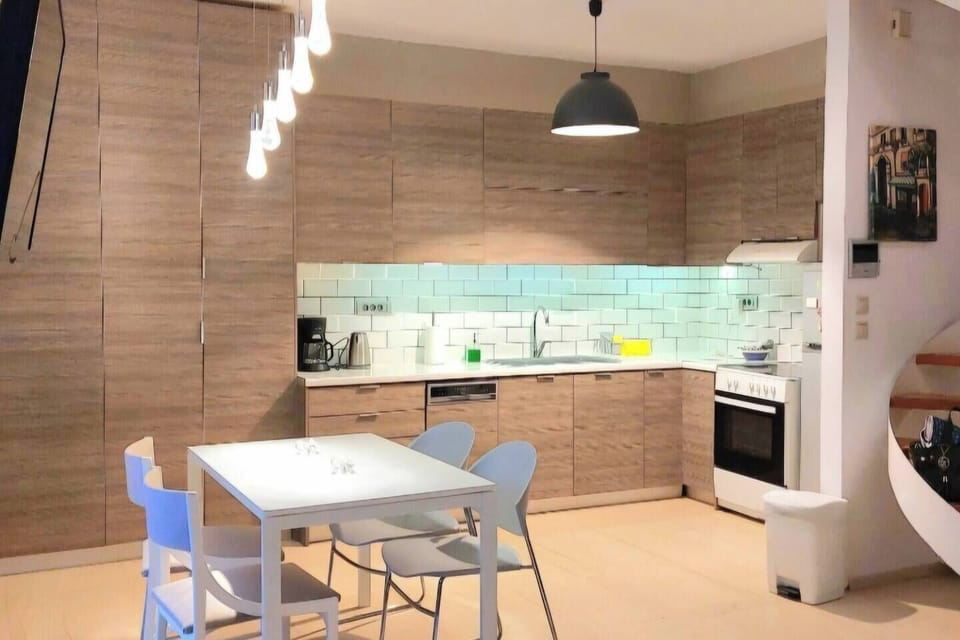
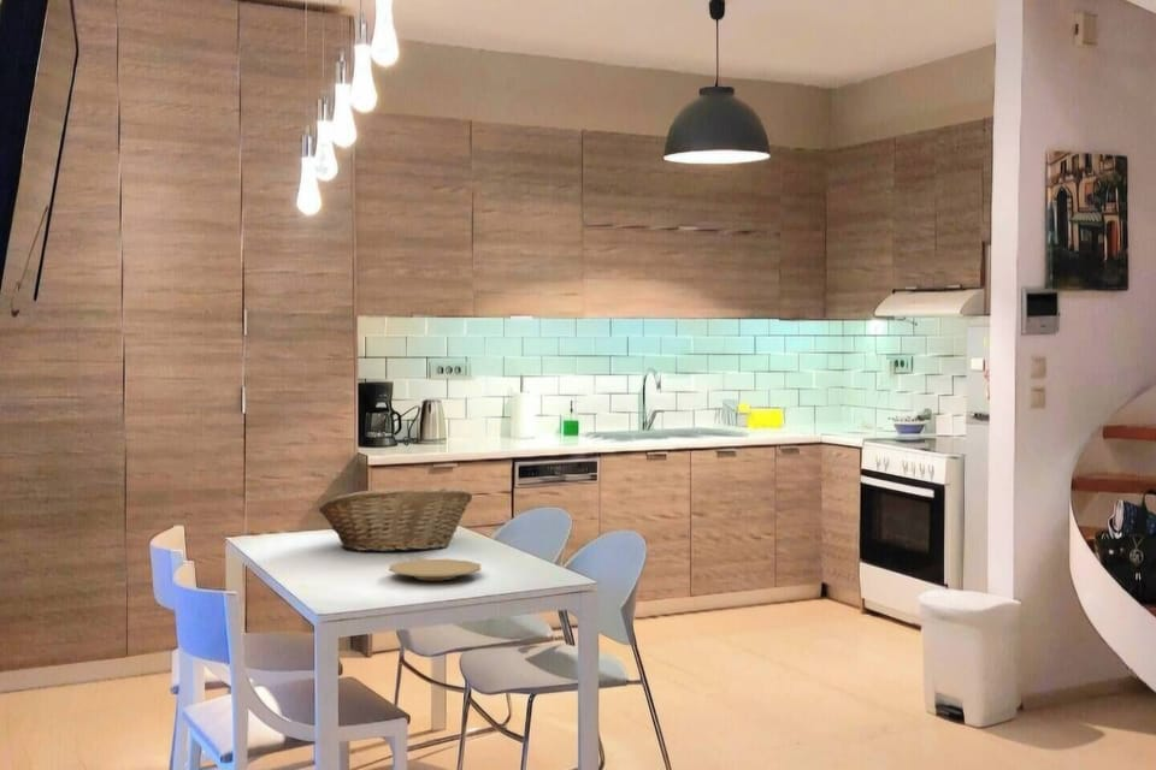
+ fruit basket [318,487,473,553]
+ plate [388,558,482,581]
